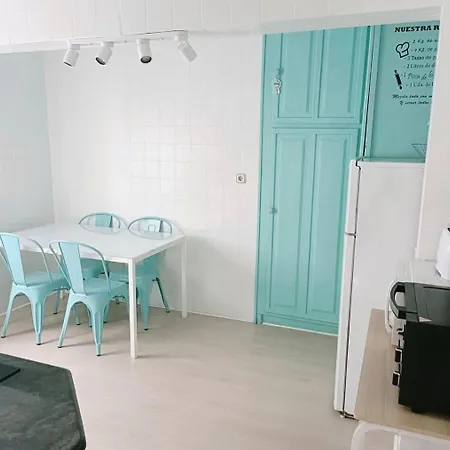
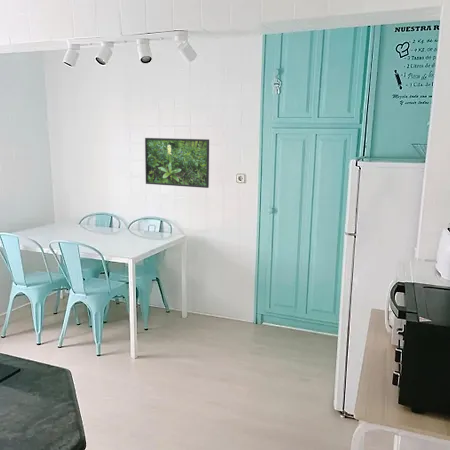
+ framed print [144,137,210,189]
